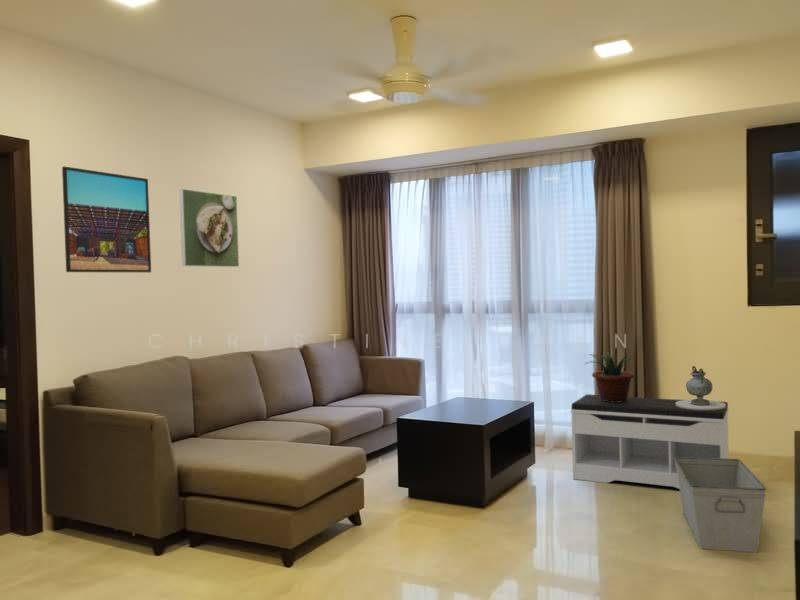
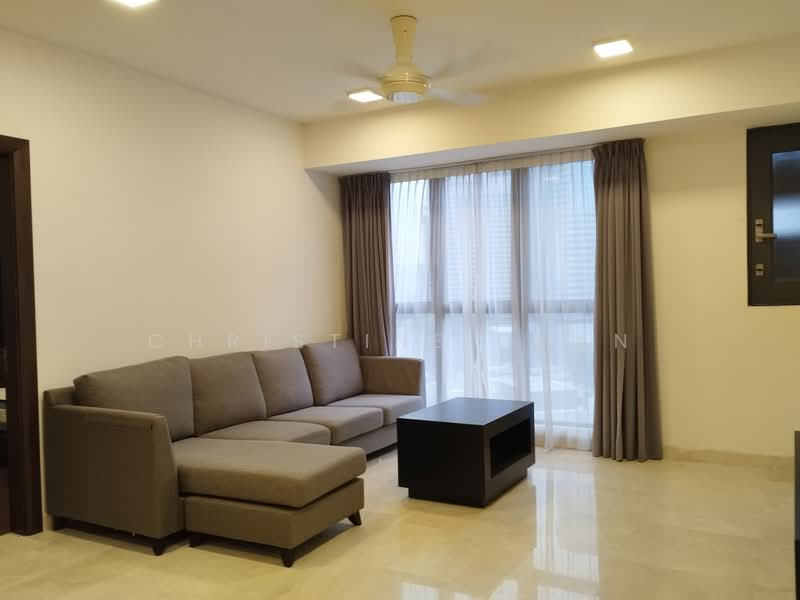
- storage bin [674,457,767,554]
- potted plant [584,351,635,402]
- bench [570,393,730,490]
- decorative vase [676,365,726,410]
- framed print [178,188,240,268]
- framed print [61,165,152,273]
